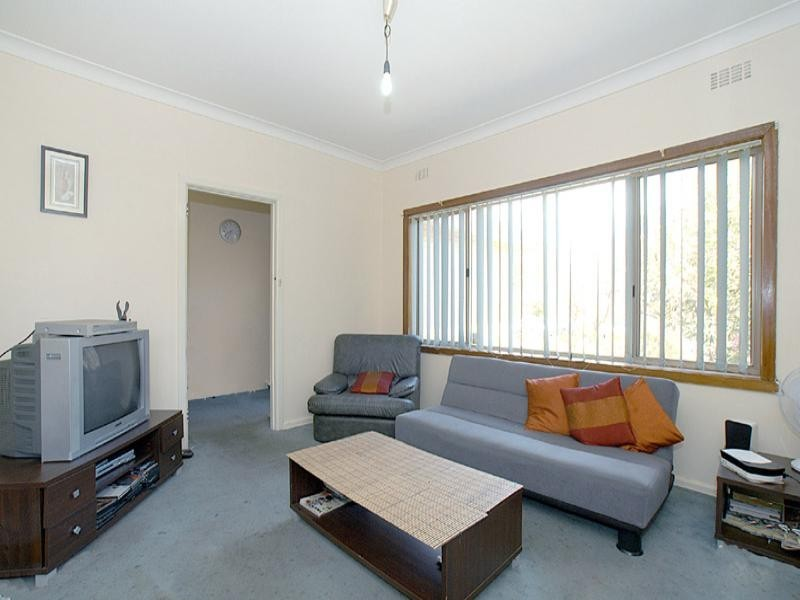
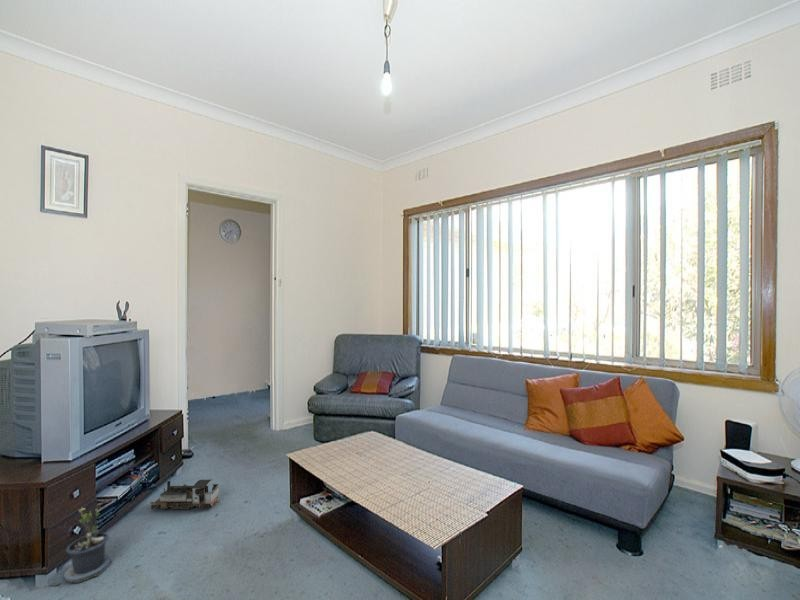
+ potted plant [48,507,112,587]
+ toy train [149,479,221,510]
